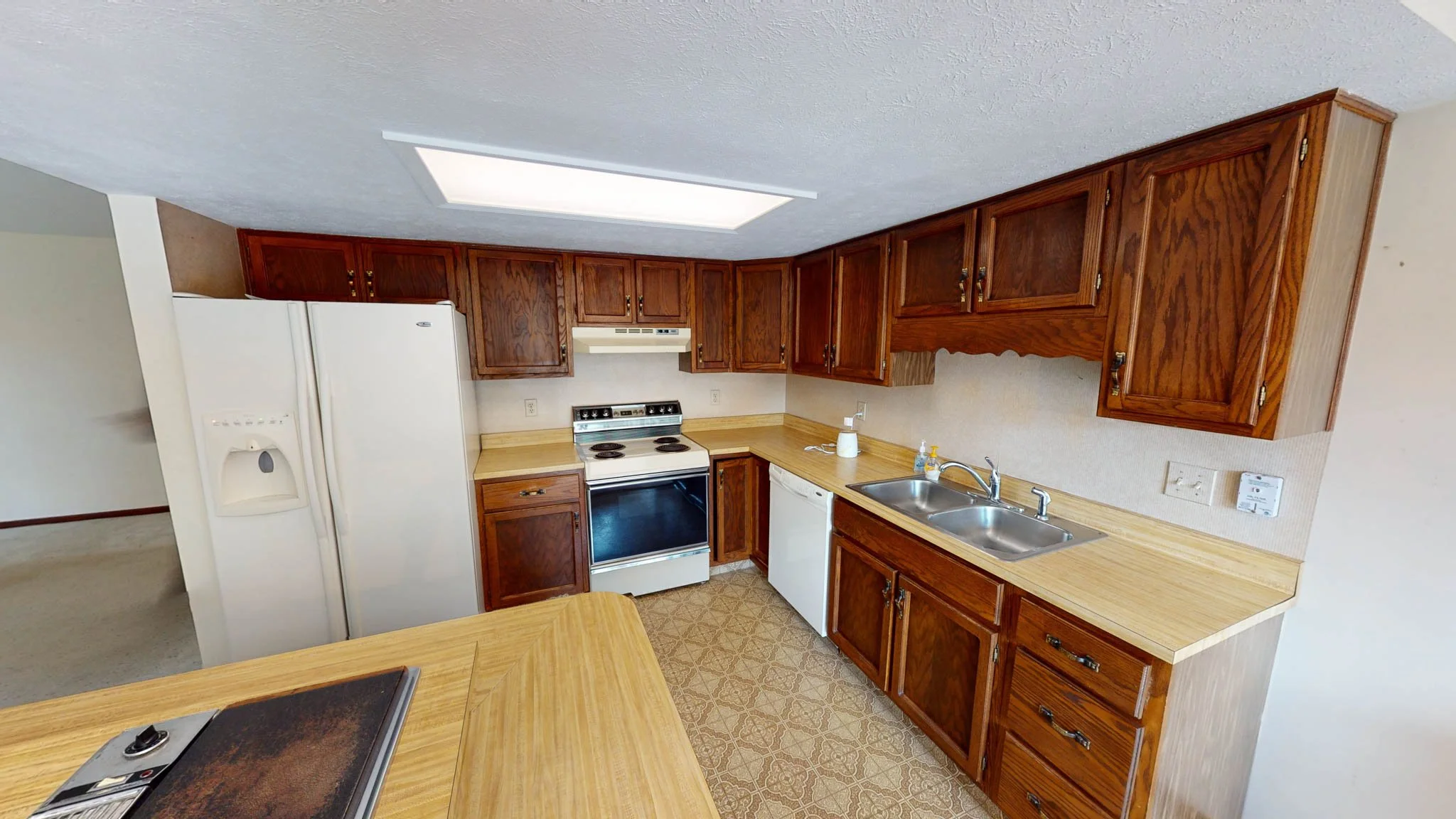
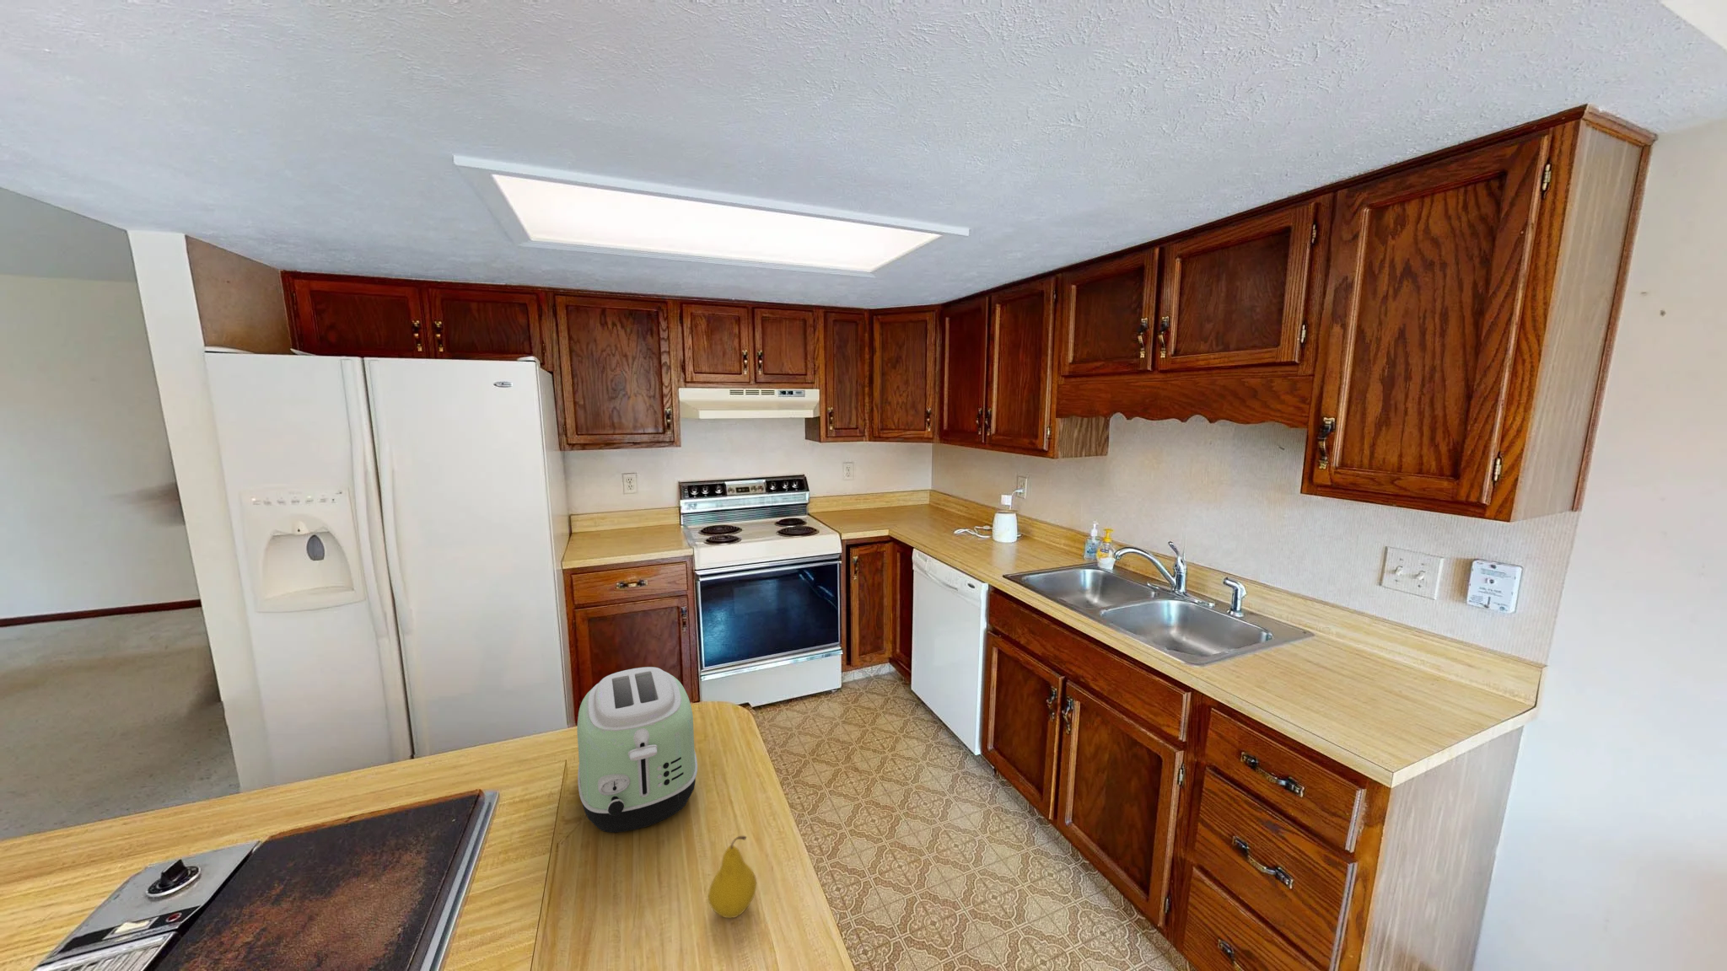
+ toaster [576,666,699,832]
+ fruit [707,836,757,919]
